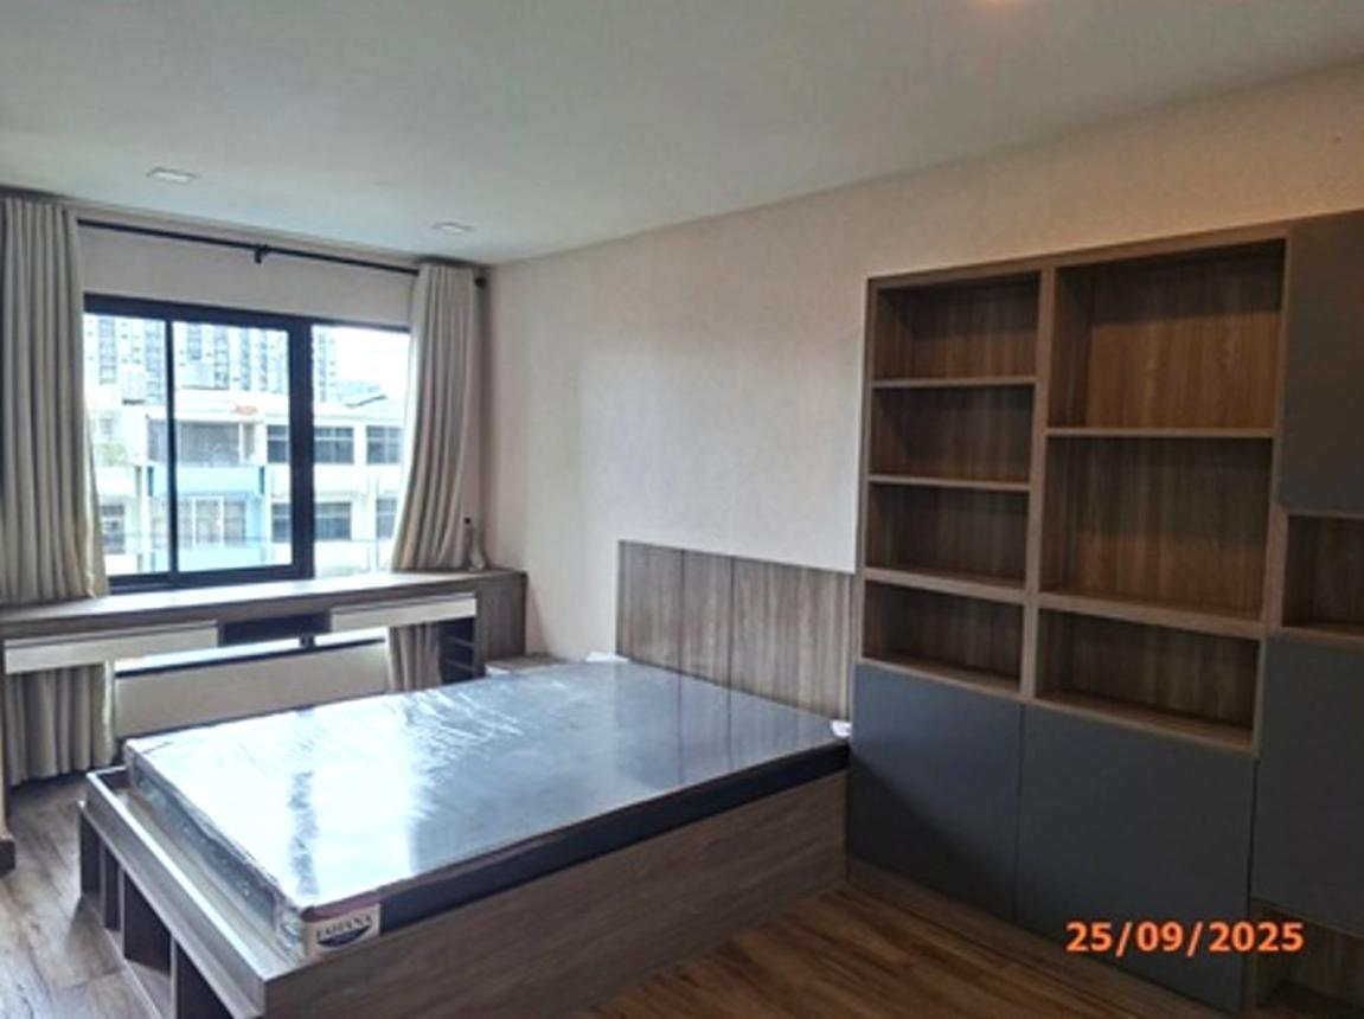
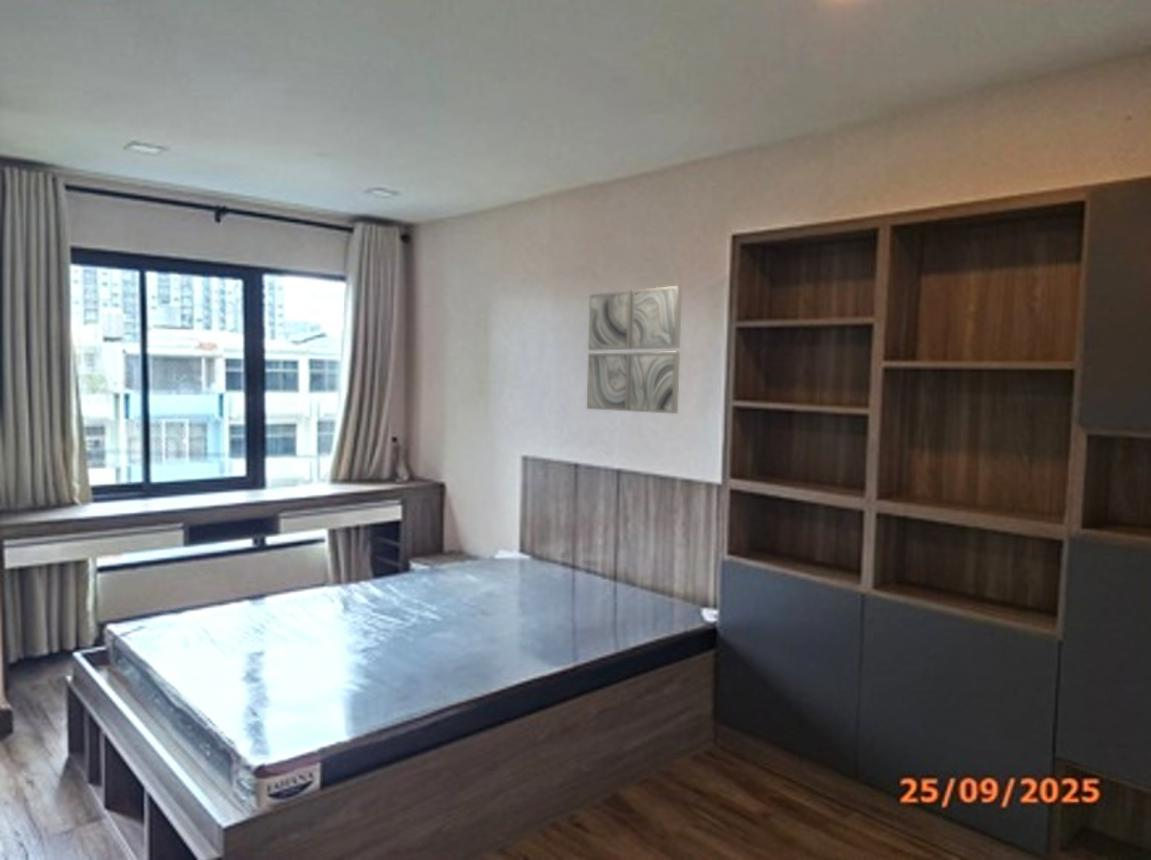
+ wall art [586,284,683,415]
